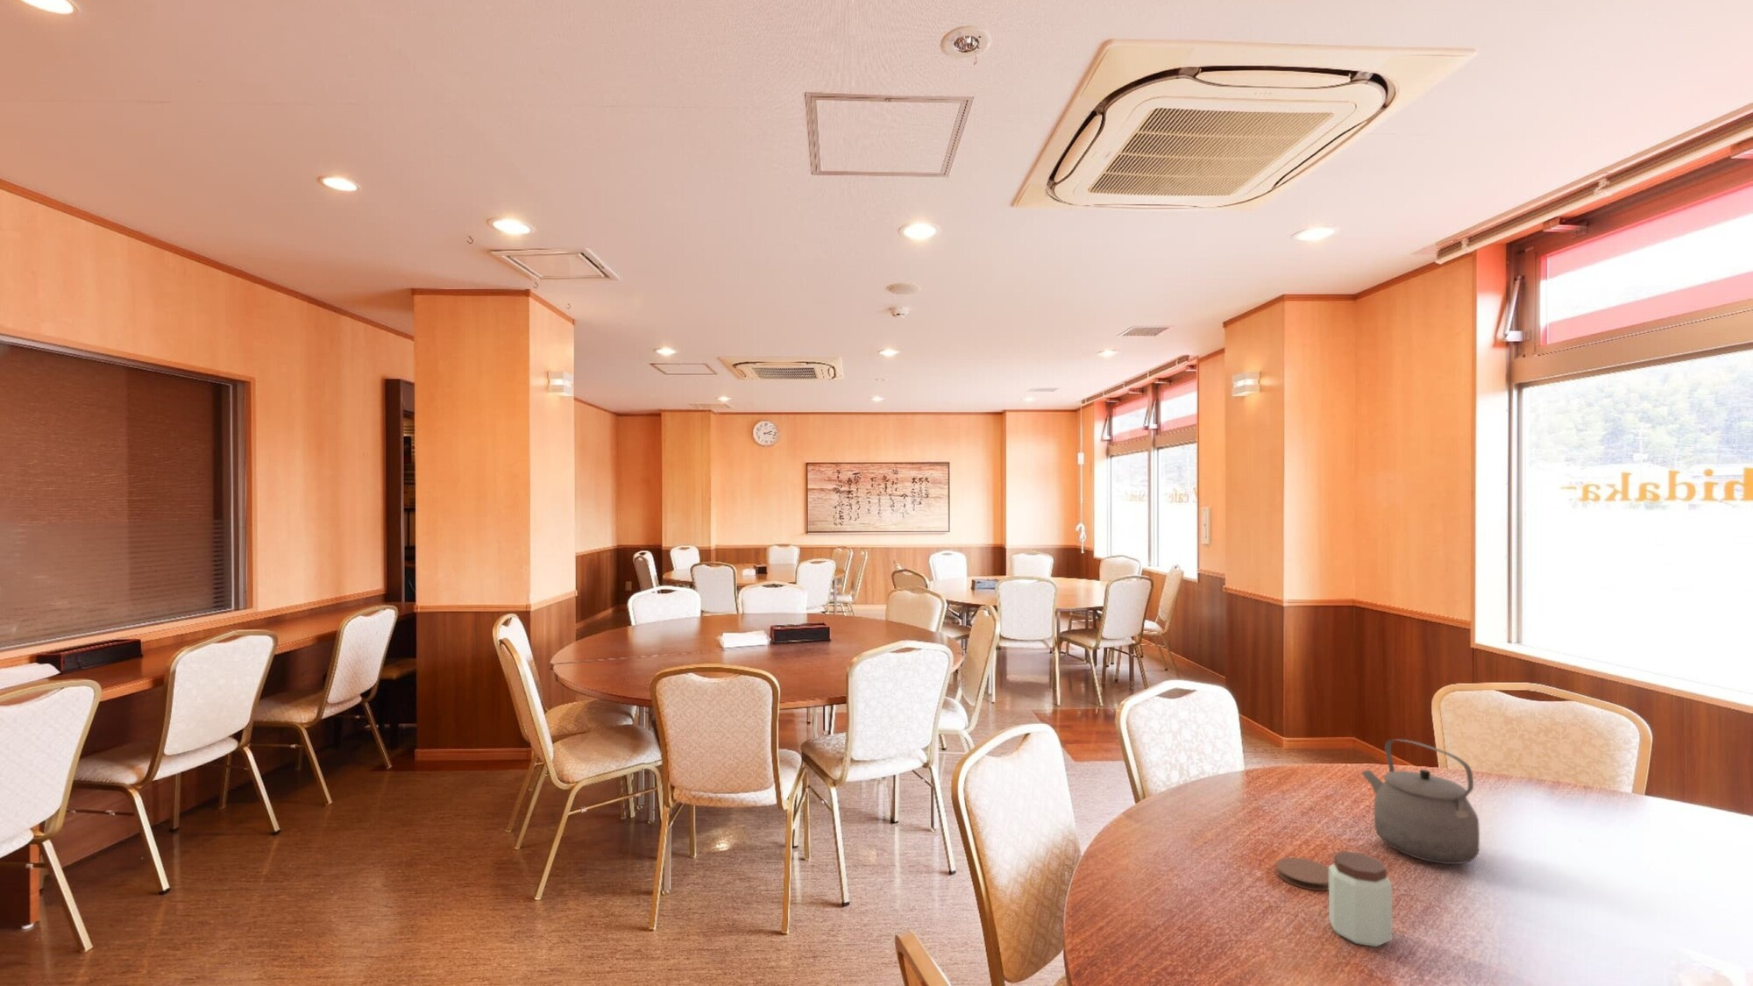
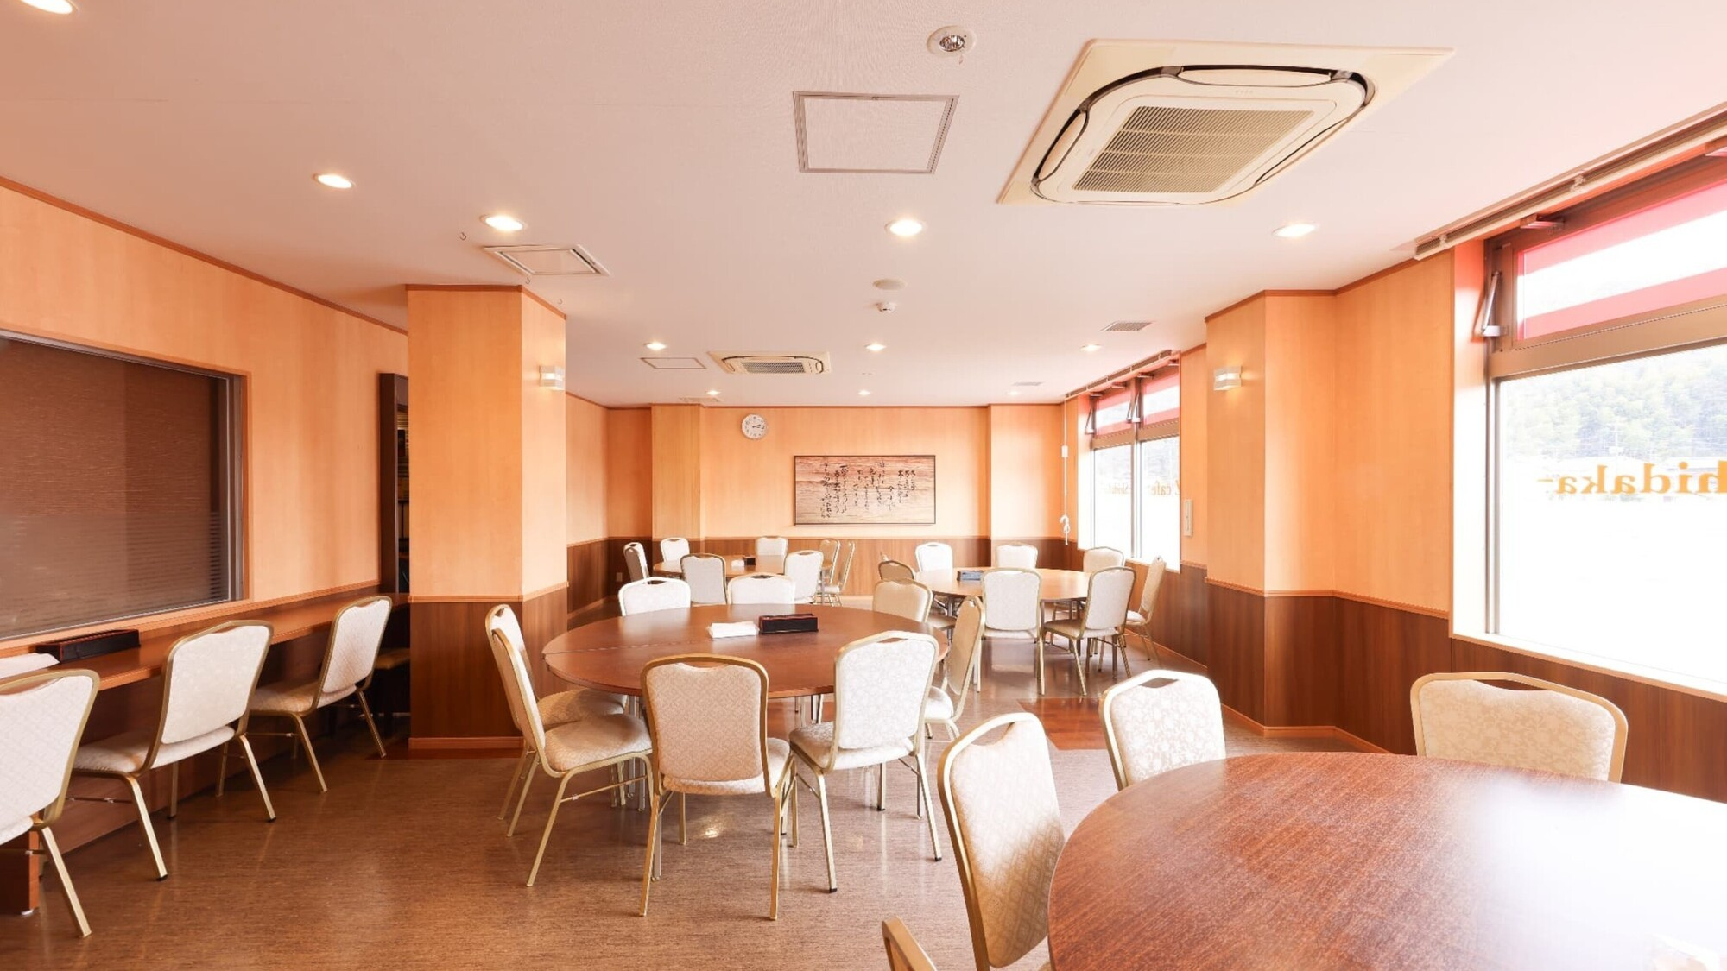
- tea kettle [1361,739,1481,866]
- peanut butter [1328,850,1393,947]
- coaster [1275,856,1329,891]
